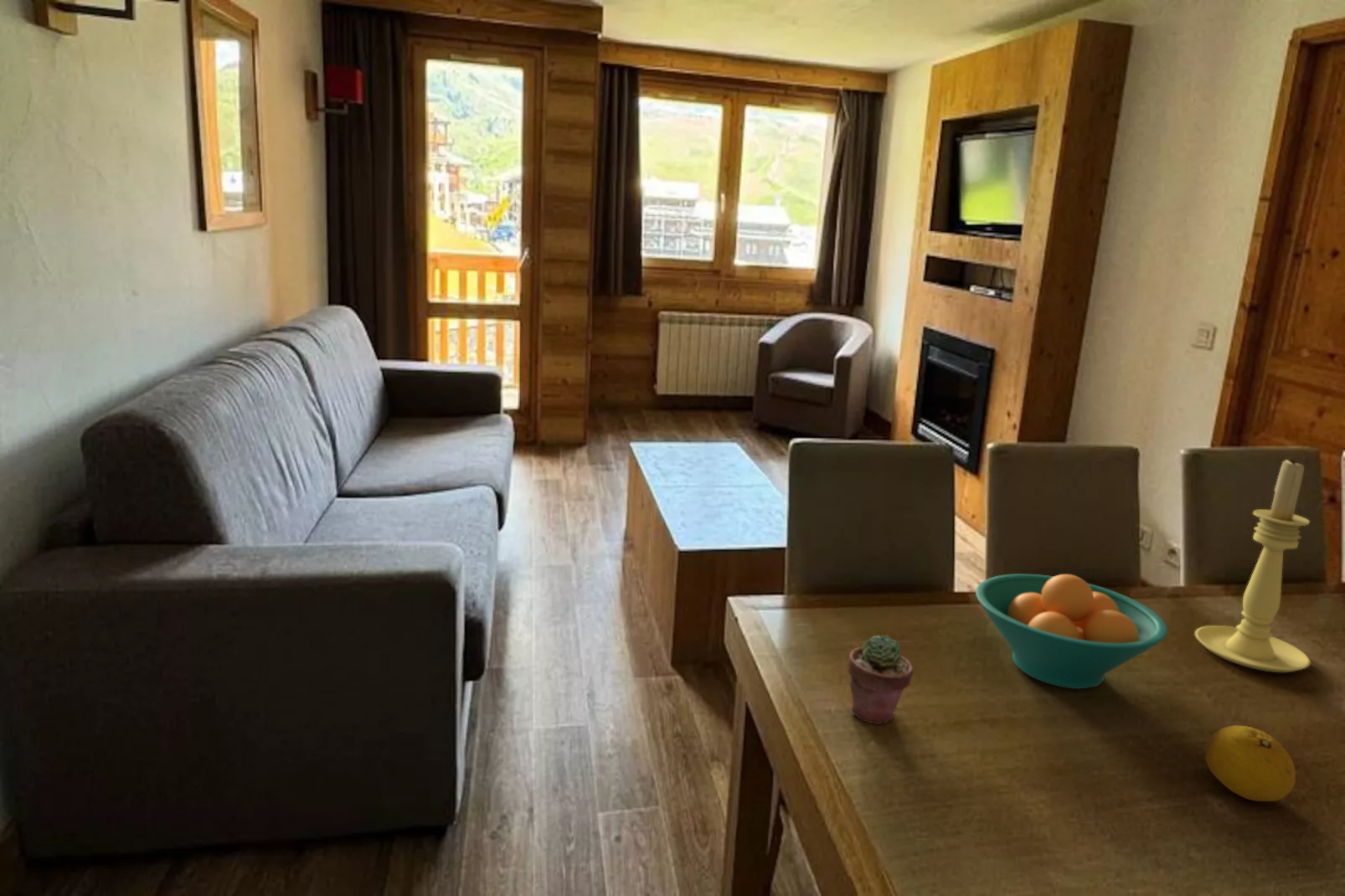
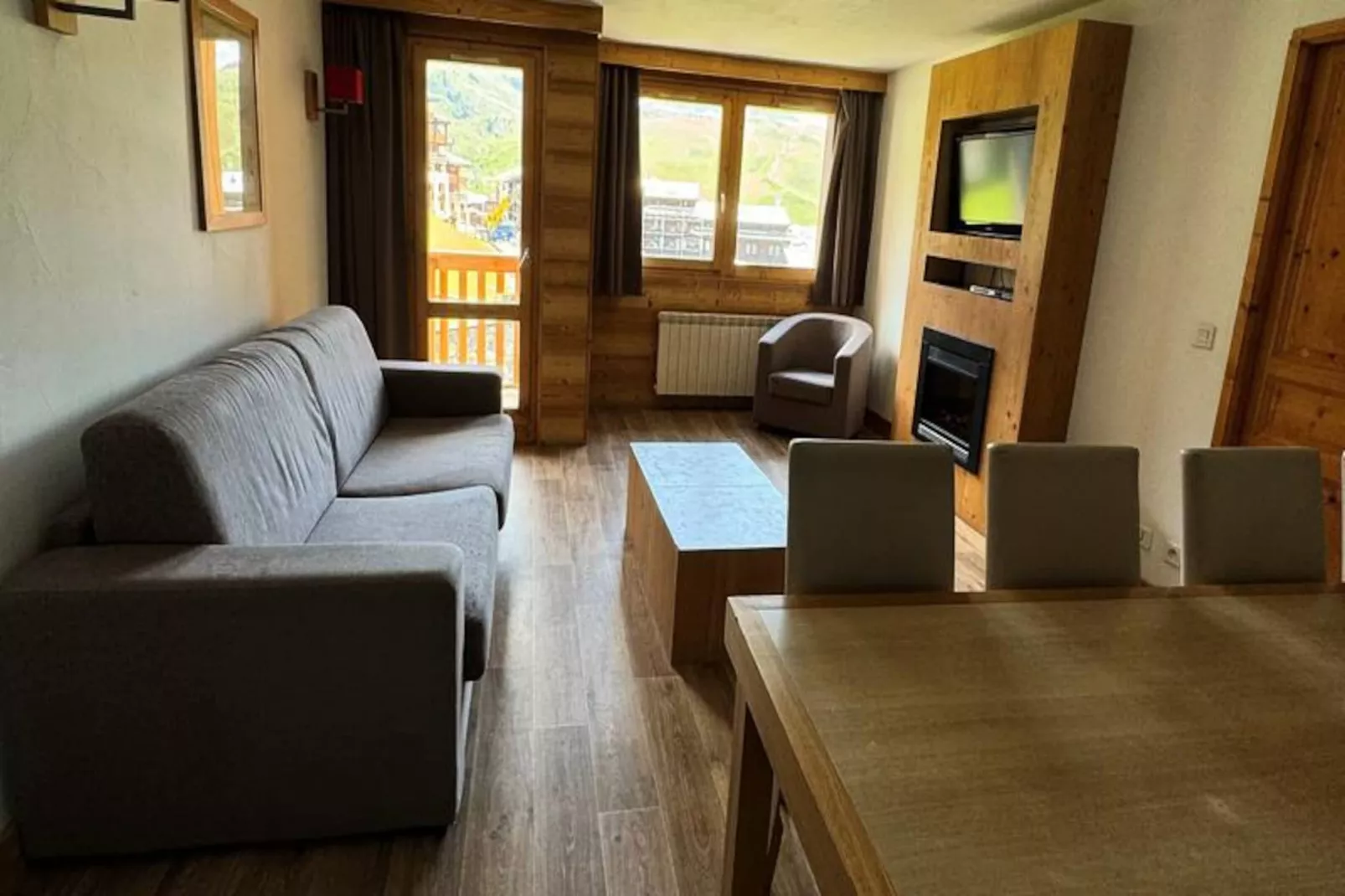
- candle holder [1194,457,1312,673]
- fruit bowl [975,574,1168,689]
- potted succulent [847,634,914,725]
- fruit [1205,724,1296,802]
